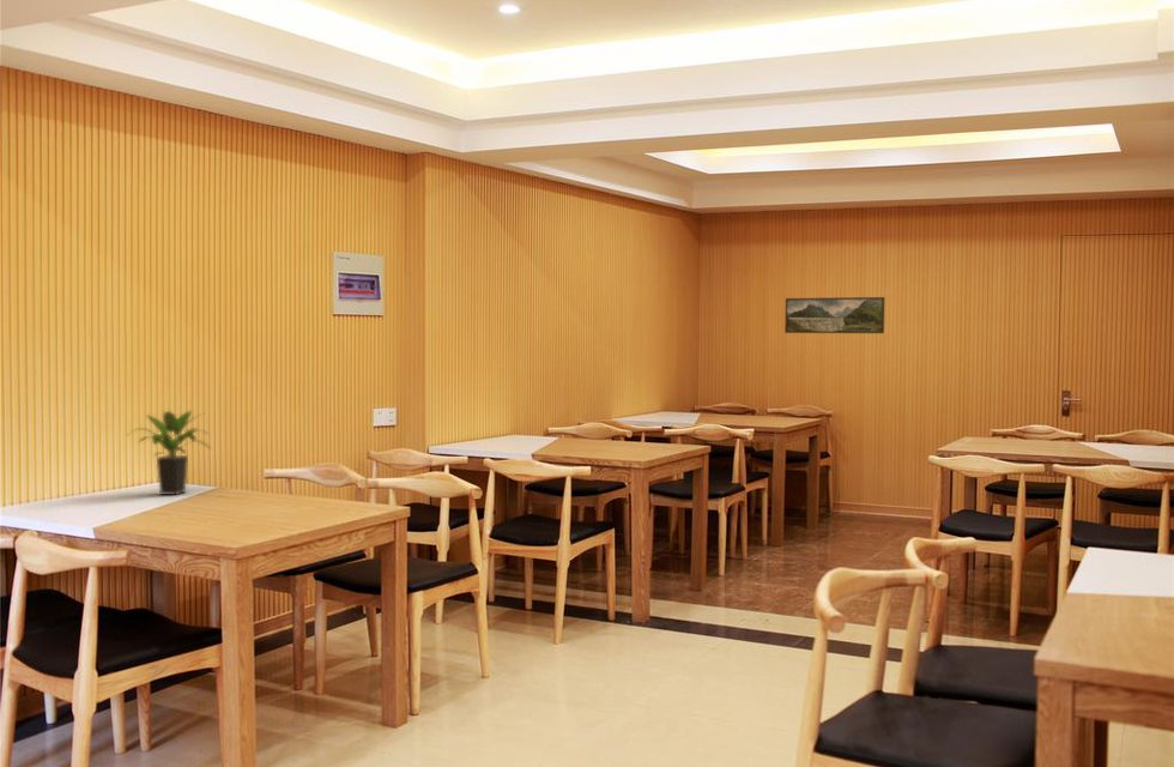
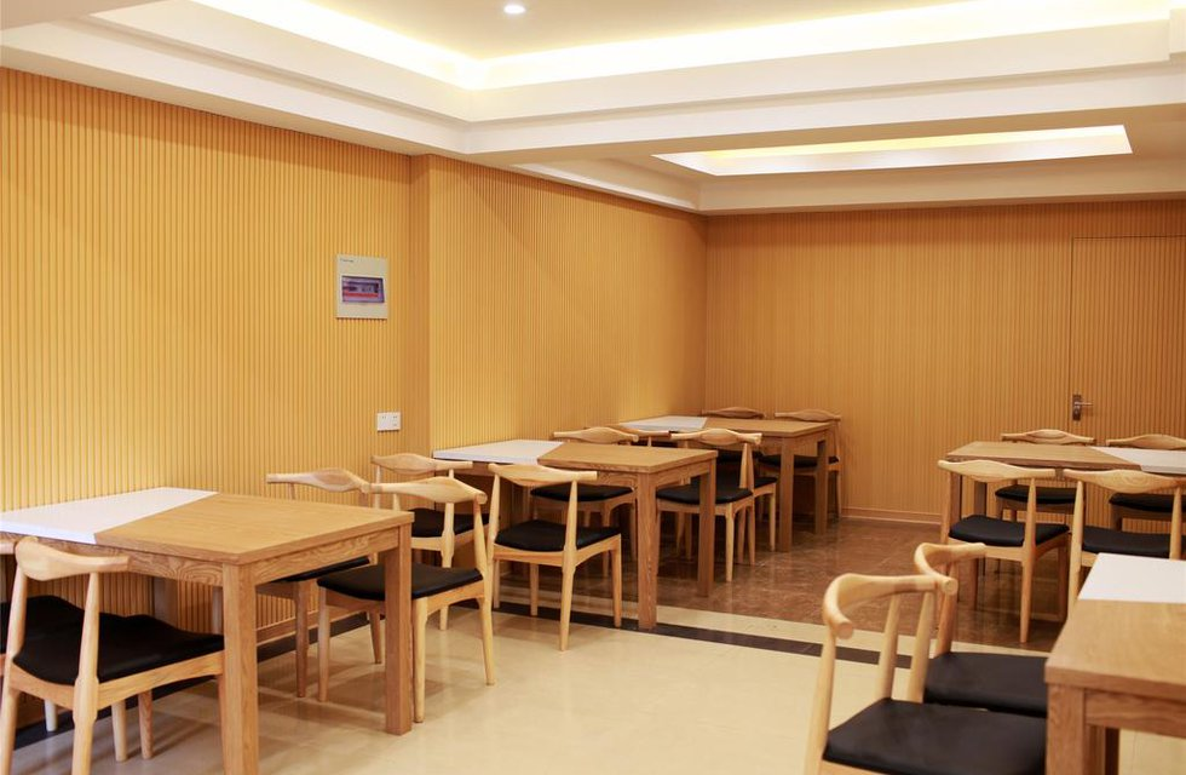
- potted plant [128,410,212,496]
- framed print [783,296,885,334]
